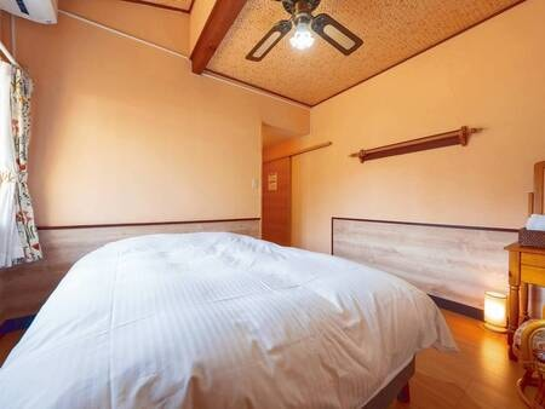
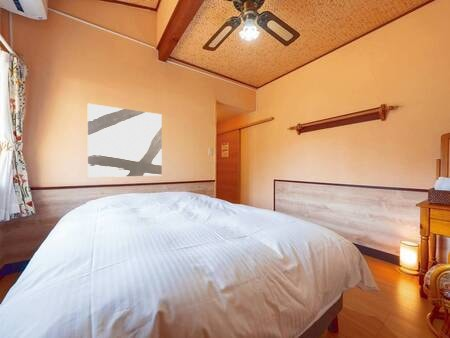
+ wall art [87,103,163,178]
